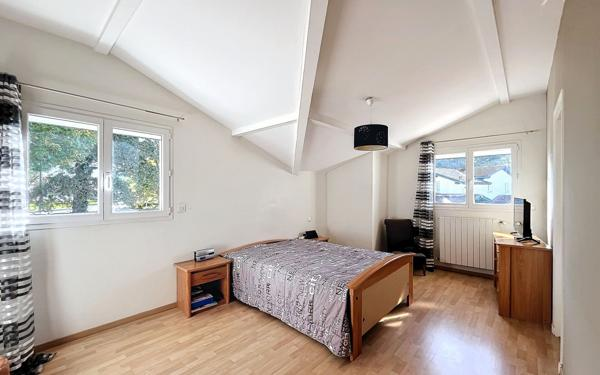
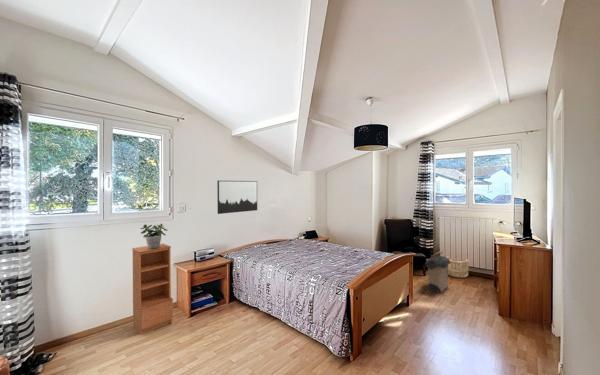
+ wooden bucket [446,255,470,279]
+ potted plant [140,223,169,249]
+ laundry hamper [424,250,452,293]
+ bookcase [131,242,174,336]
+ wall art [216,180,258,215]
